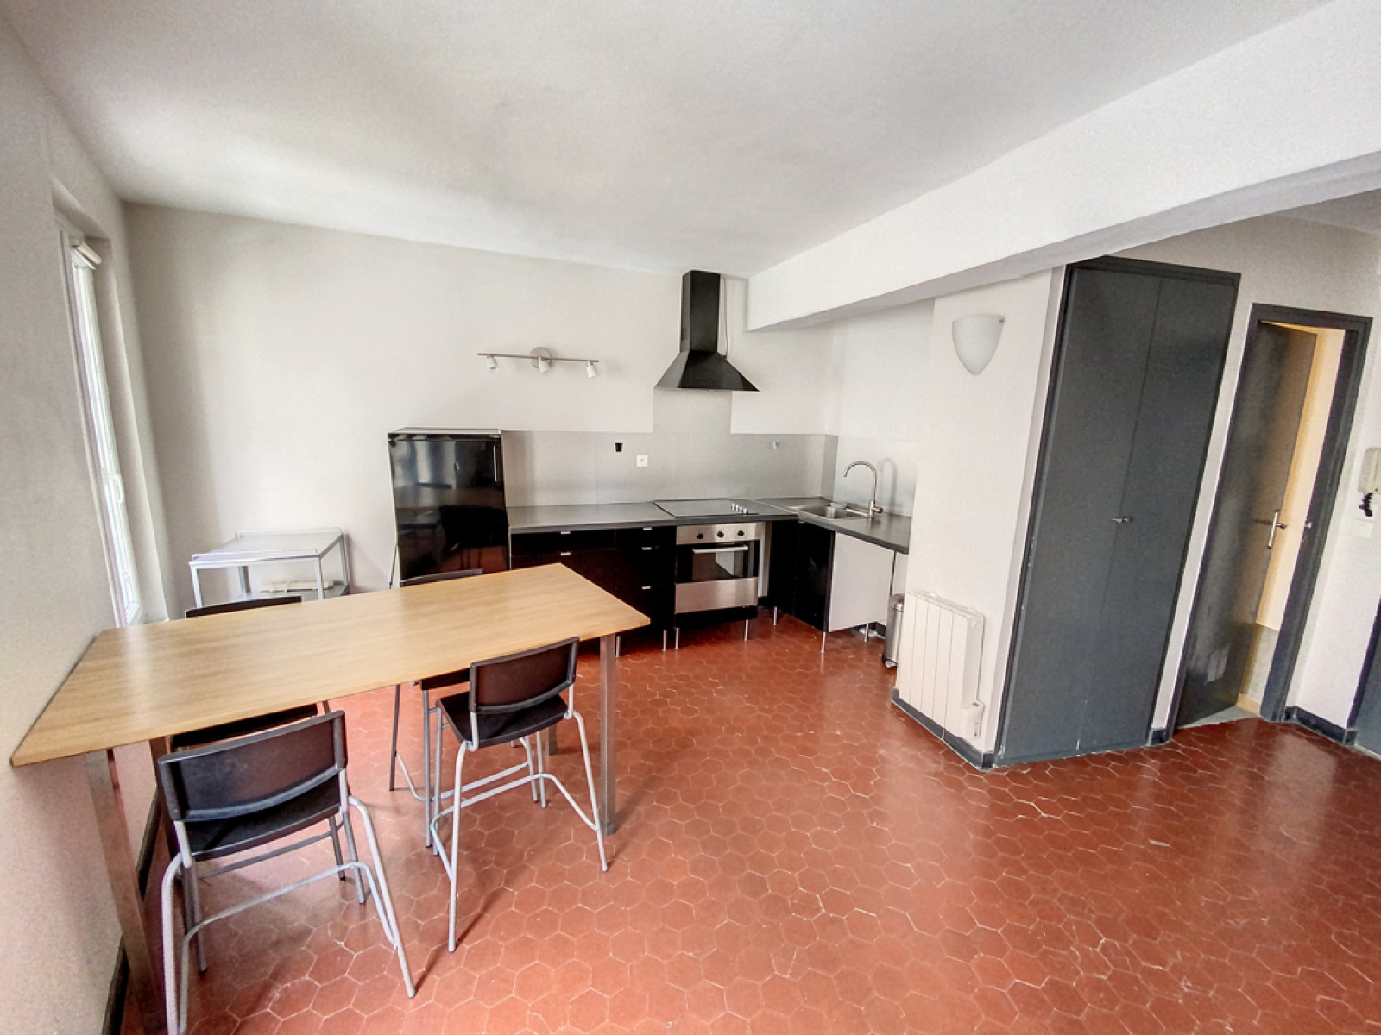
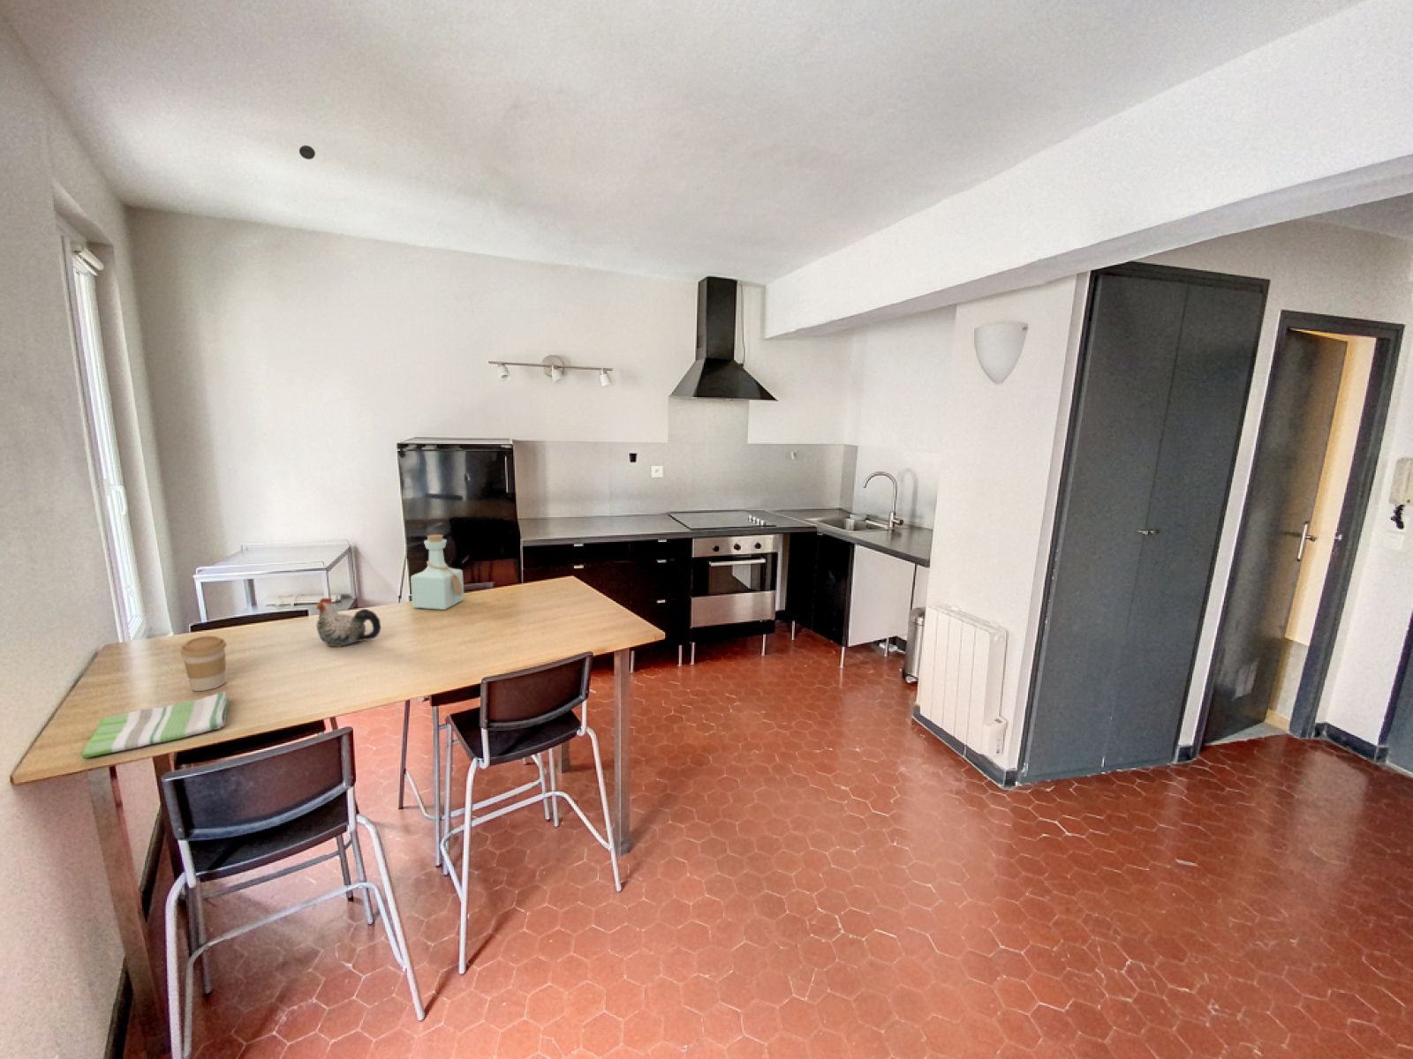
+ smoke detector [298,145,316,160]
+ chicken figurine [315,597,383,647]
+ dish towel [80,690,229,759]
+ coffee cup [179,634,228,692]
+ bottle [409,534,465,611]
